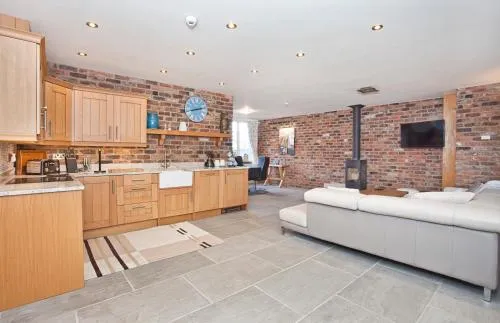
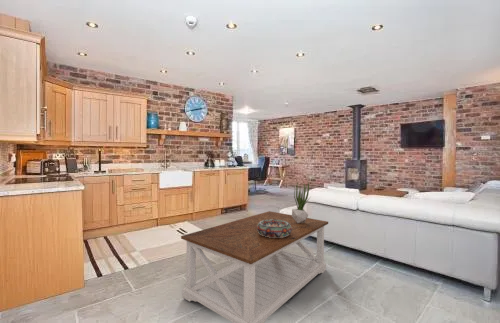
+ potted plant [291,181,312,223]
+ coffee table [180,210,329,323]
+ decorative bowl [257,219,292,238]
